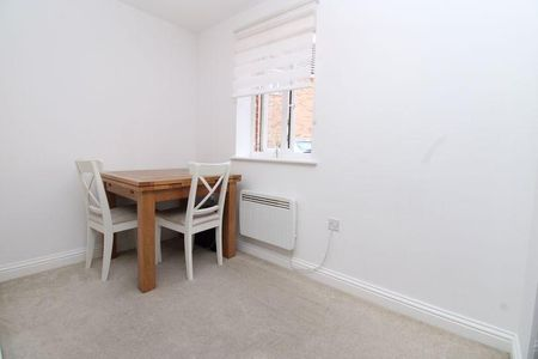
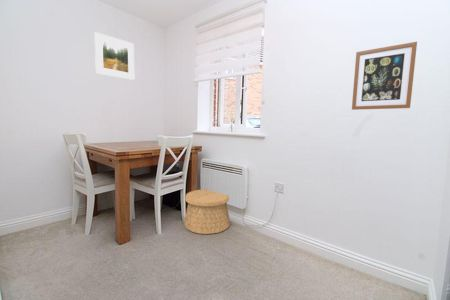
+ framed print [94,31,135,81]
+ wall art [351,41,418,111]
+ basket [183,188,231,235]
